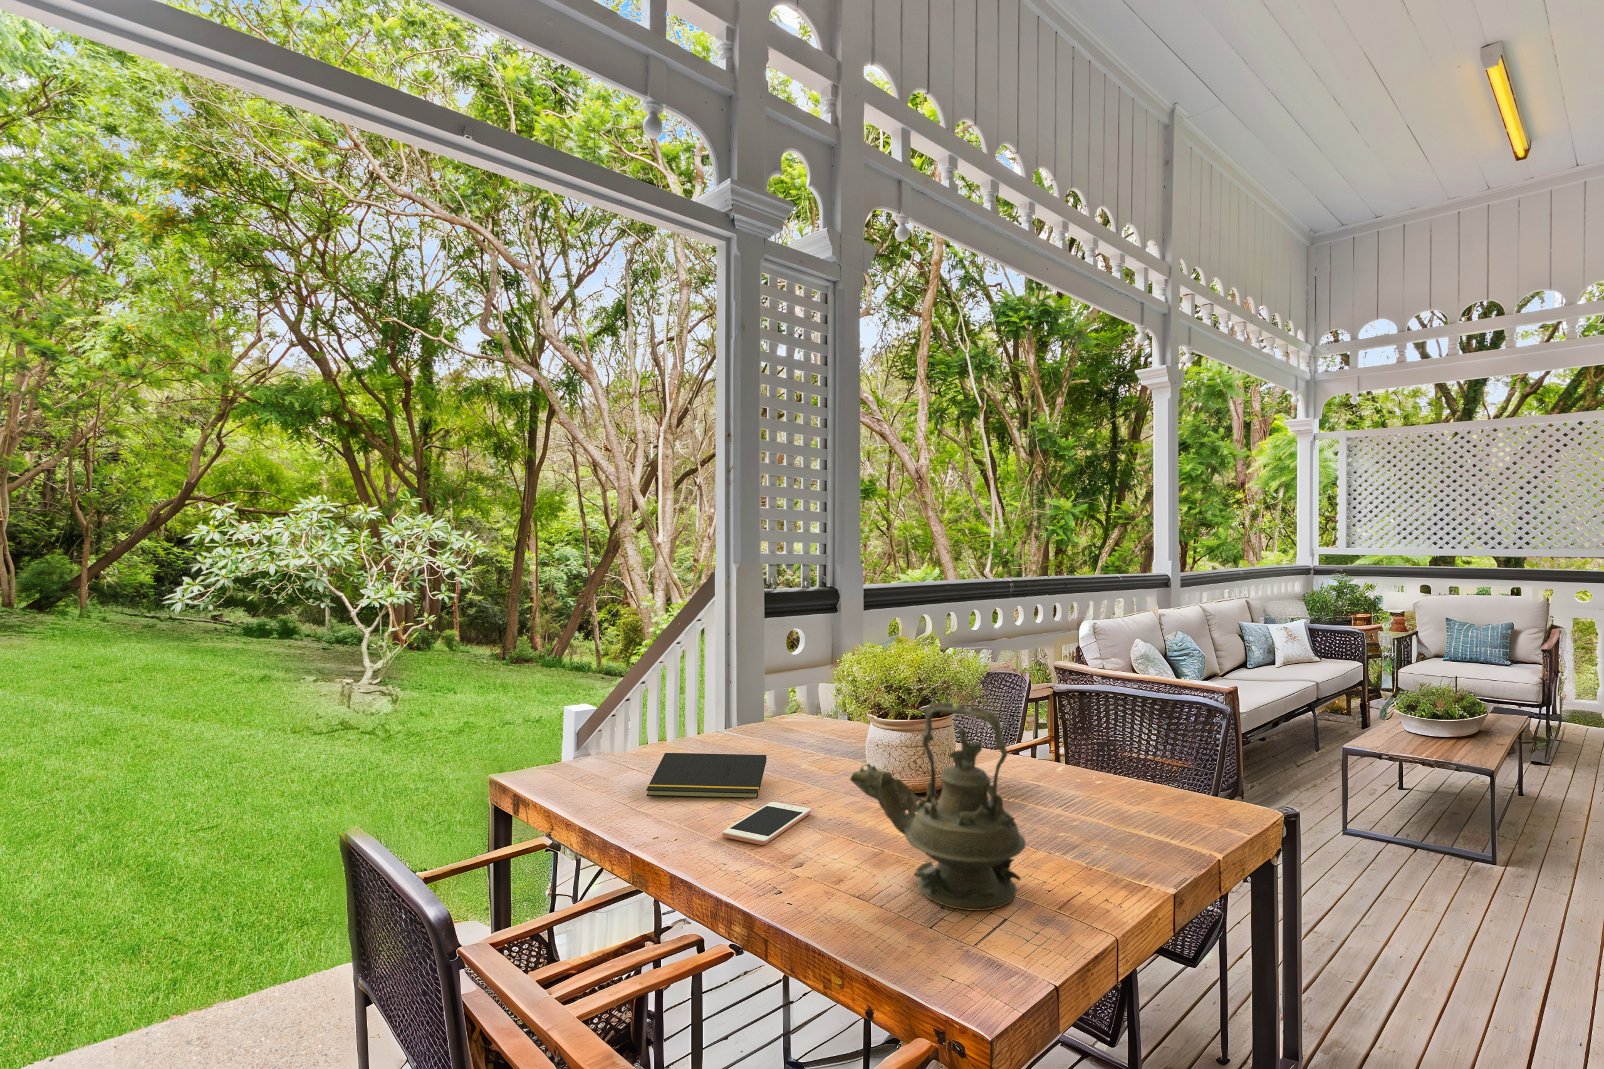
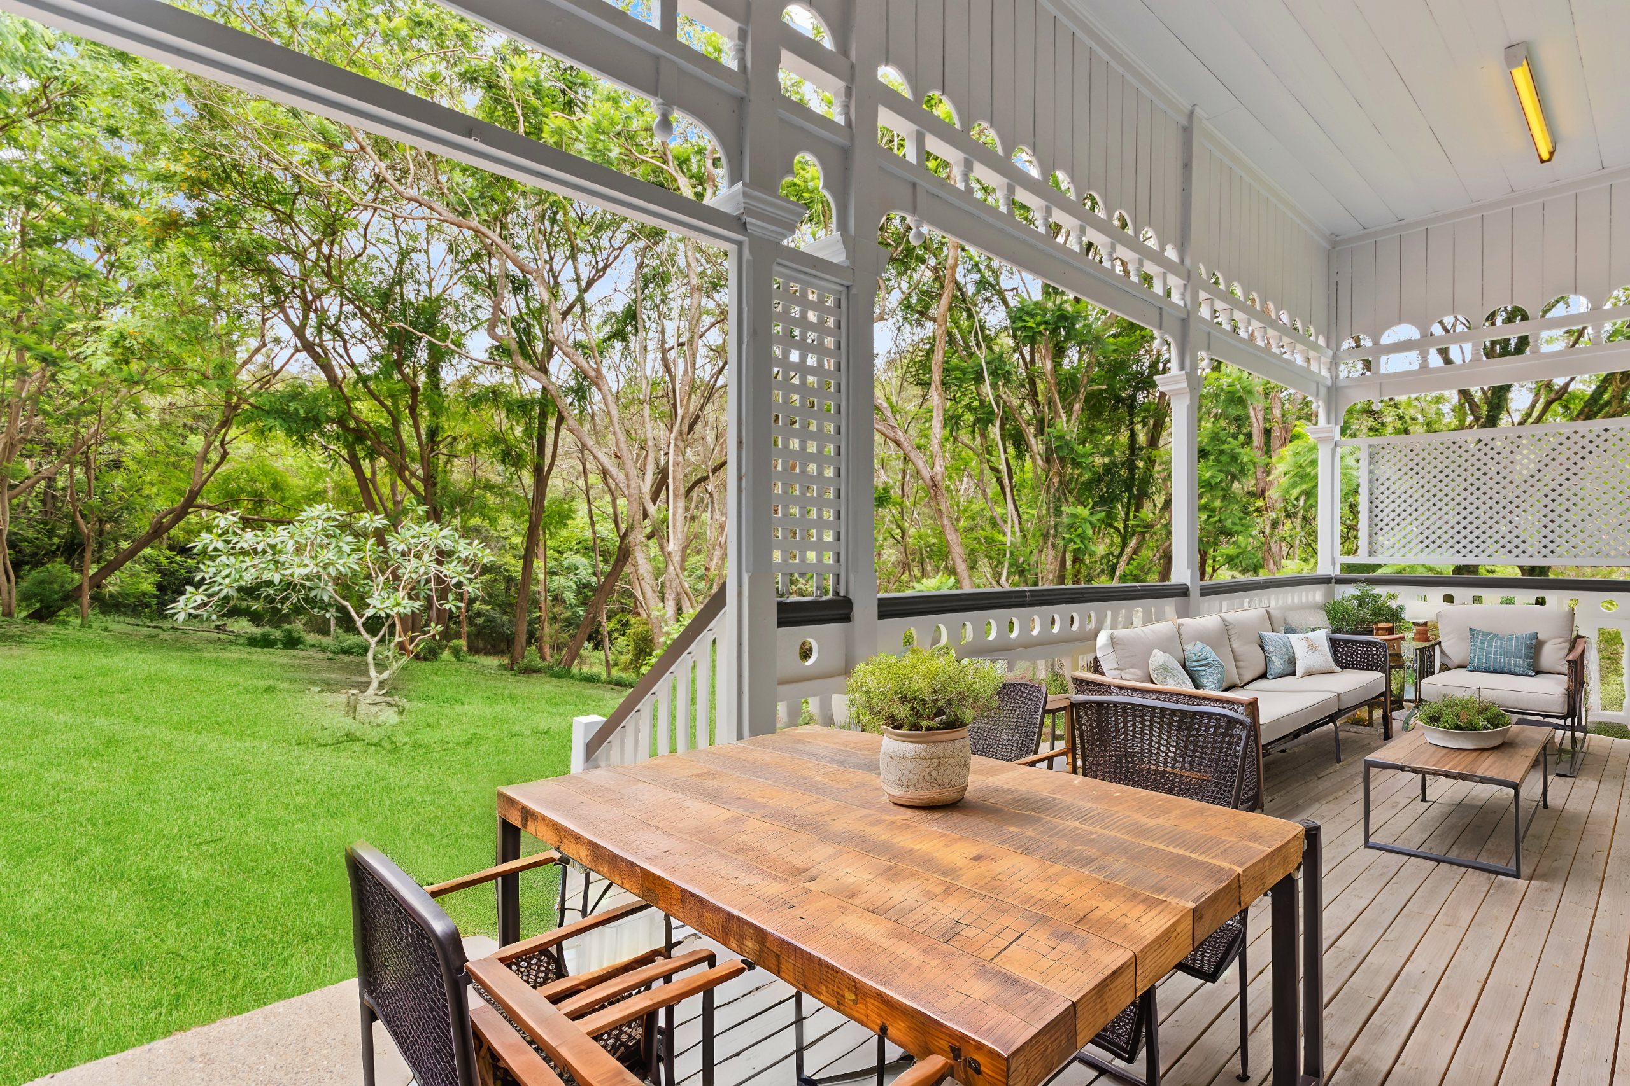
- teapot [849,702,1026,912]
- cell phone [722,801,812,846]
- notepad [646,752,767,799]
